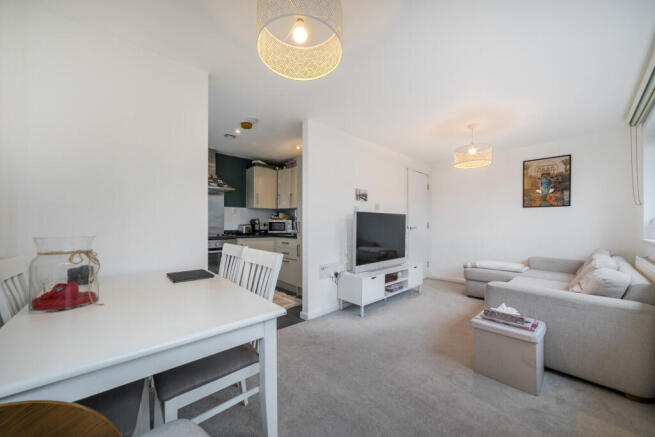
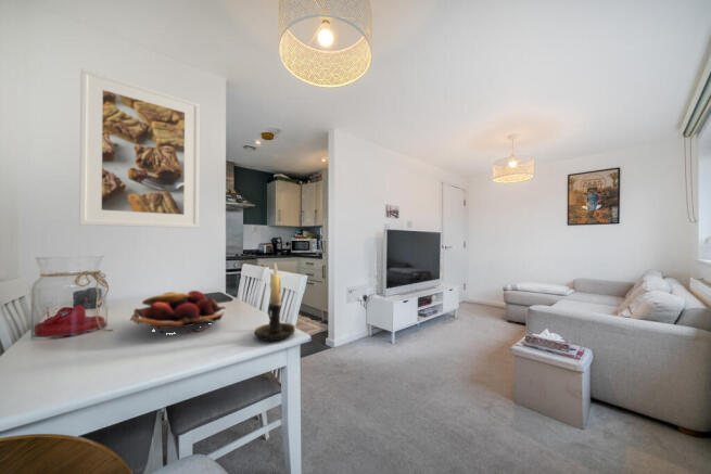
+ fruit basket [128,290,227,335]
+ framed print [78,67,201,229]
+ candle holder [254,262,296,342]
